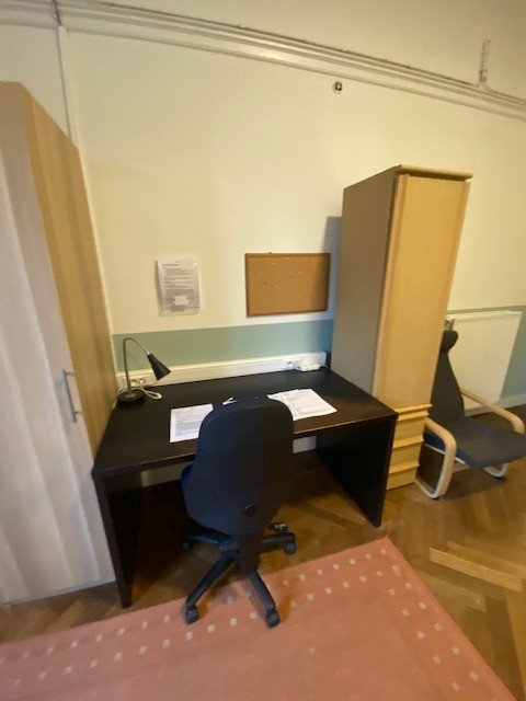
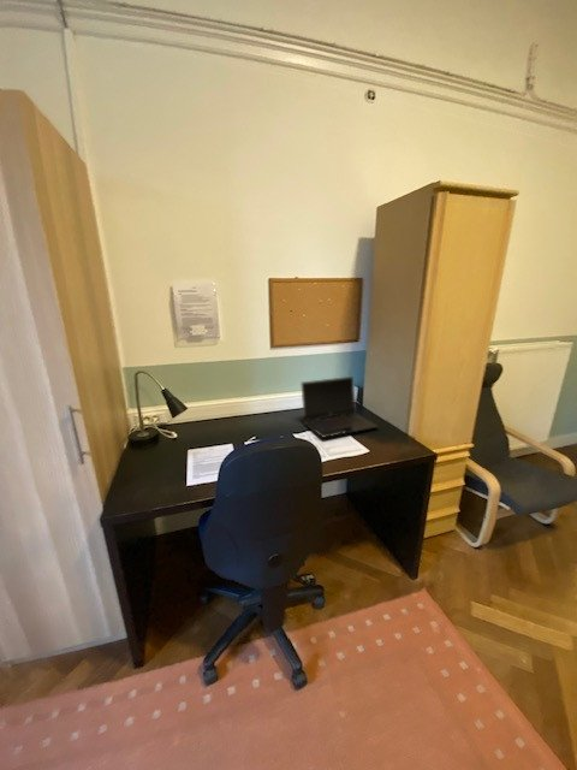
+ laptop computer [299,375,380,439]
